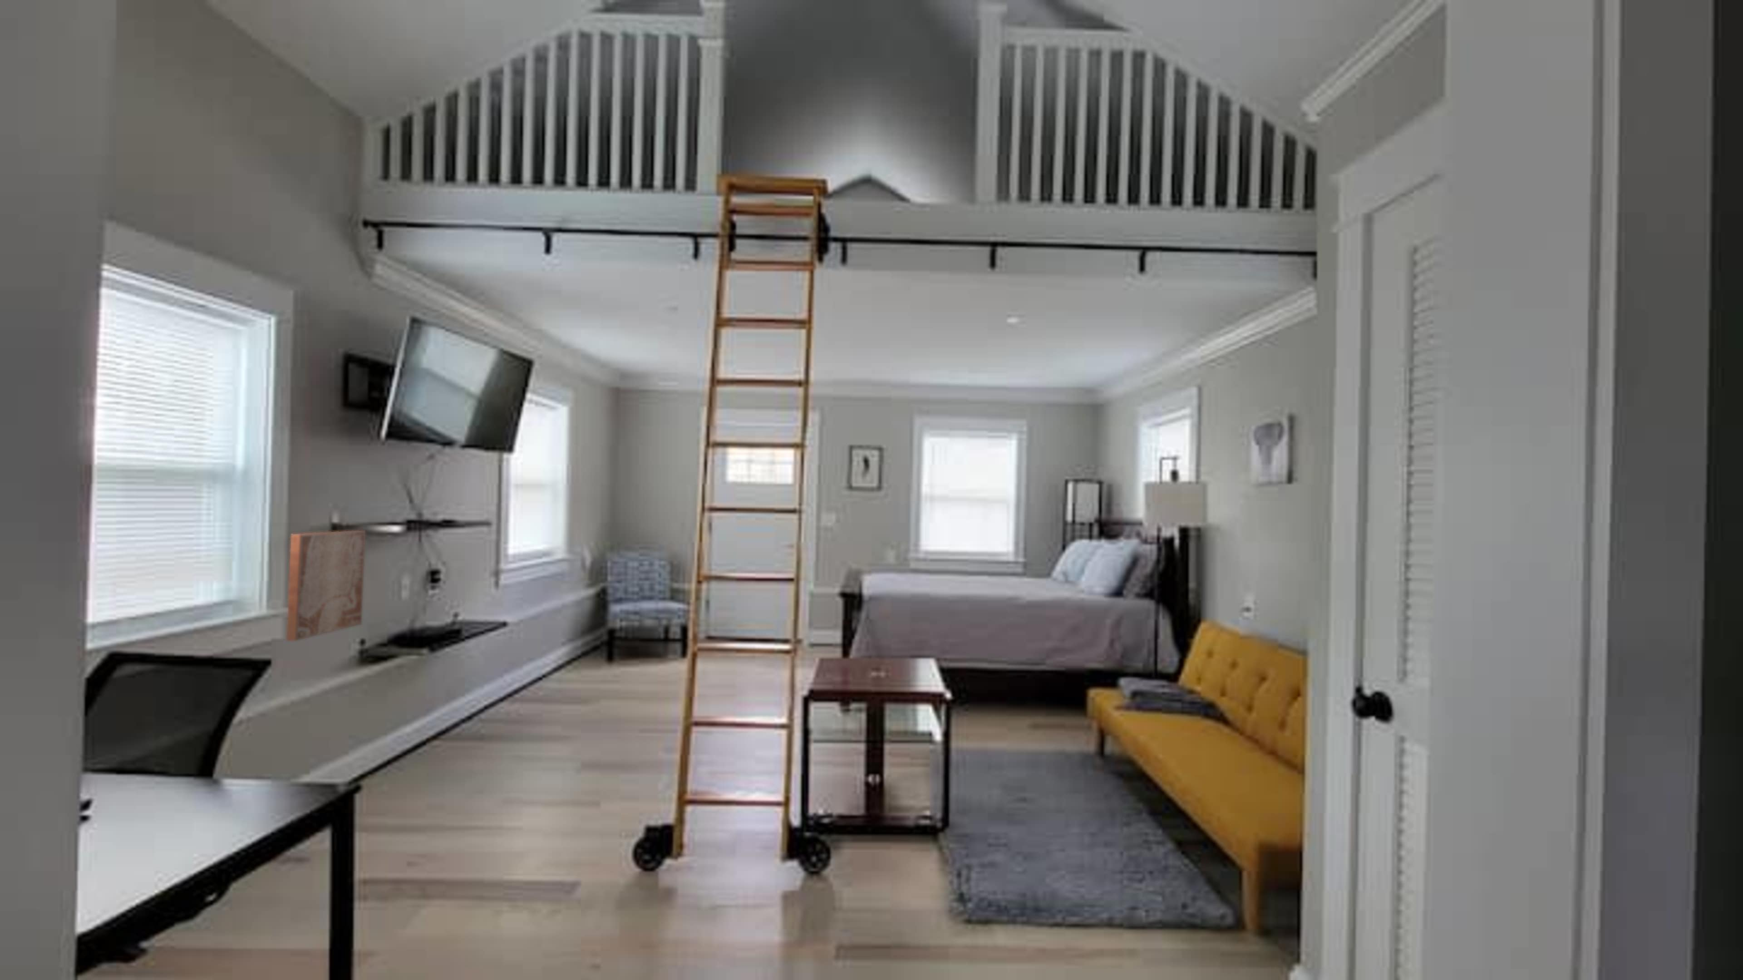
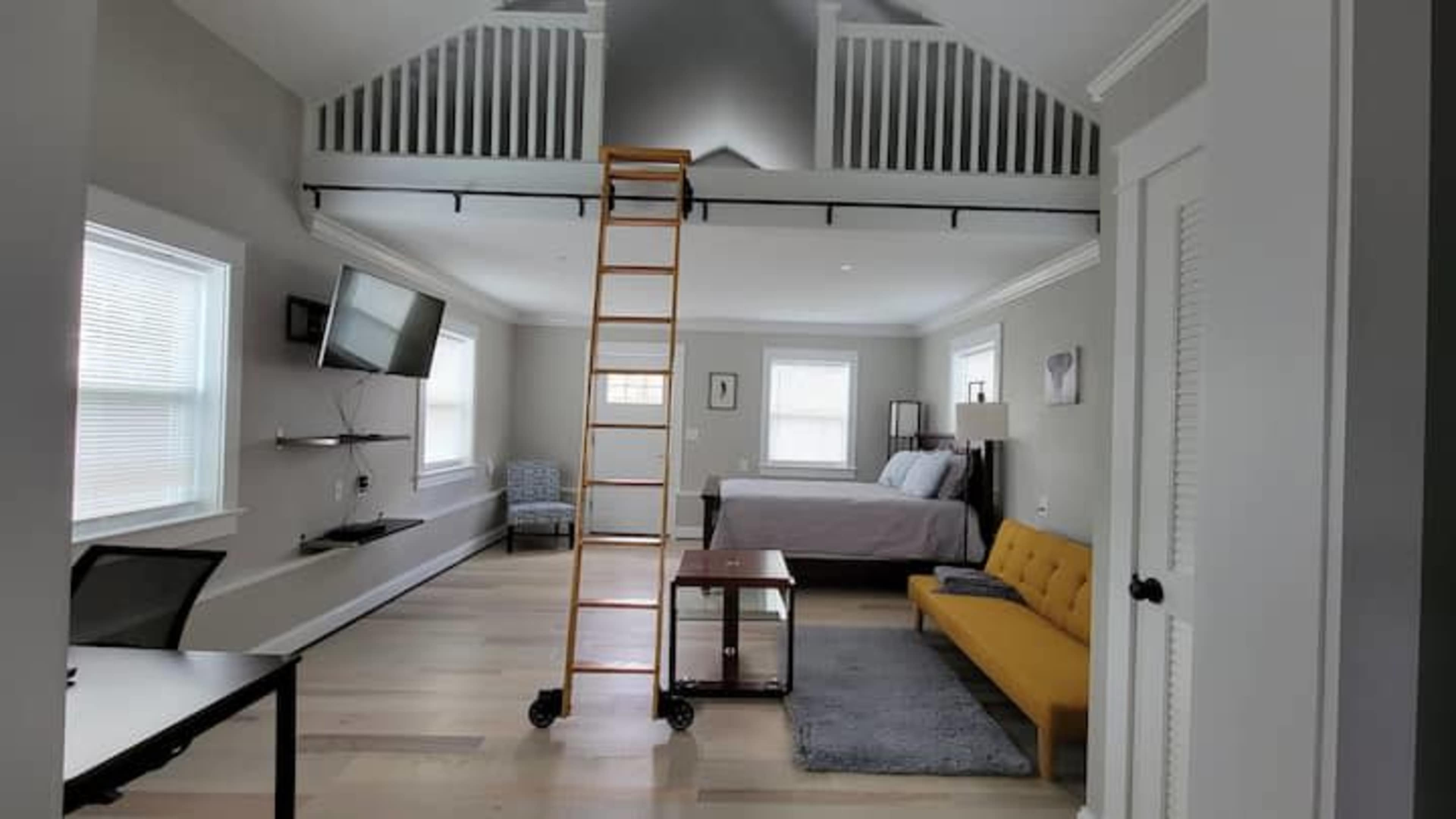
- wall art [286,530,366,641]
